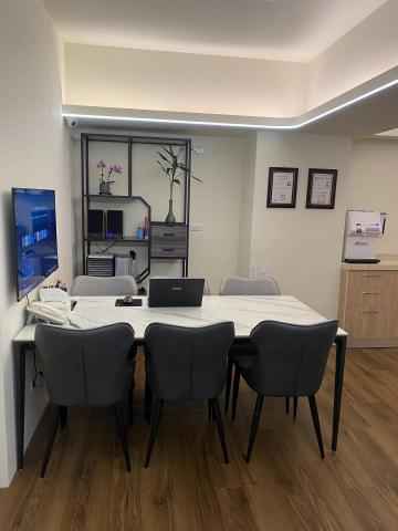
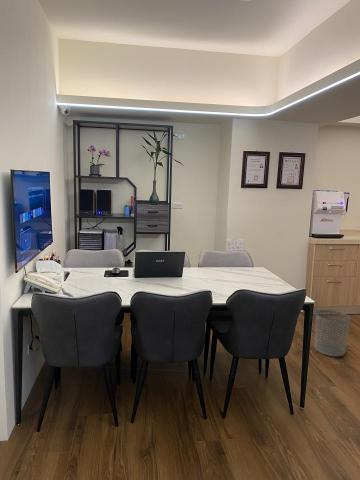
+ waste bin [314,309,352,357]
